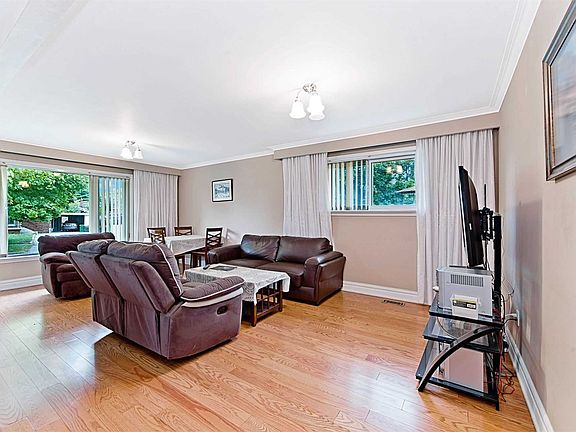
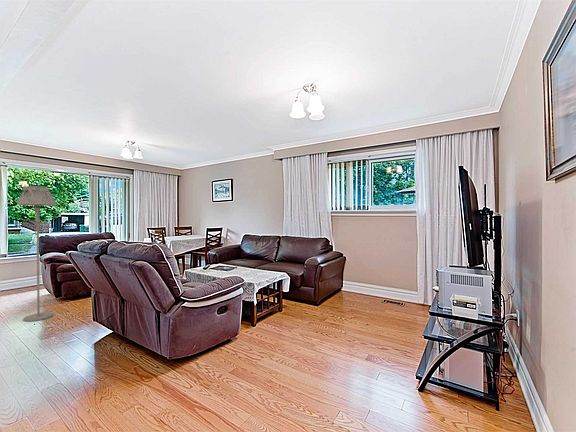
+ floor lamp [16,185,57,322]
